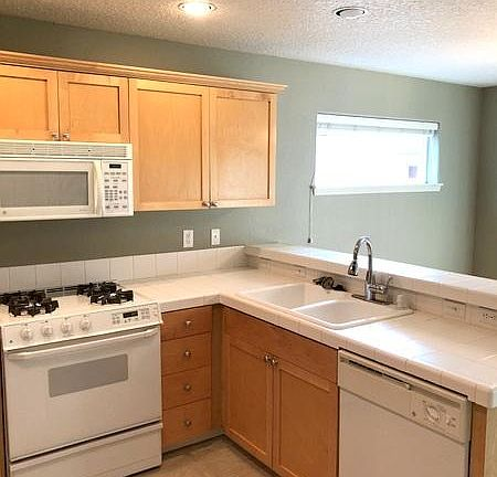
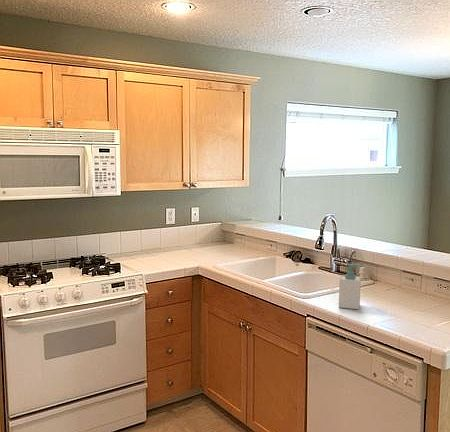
+ soap bottle [338,262,362,310]
